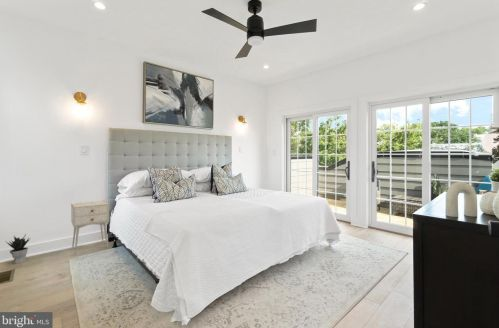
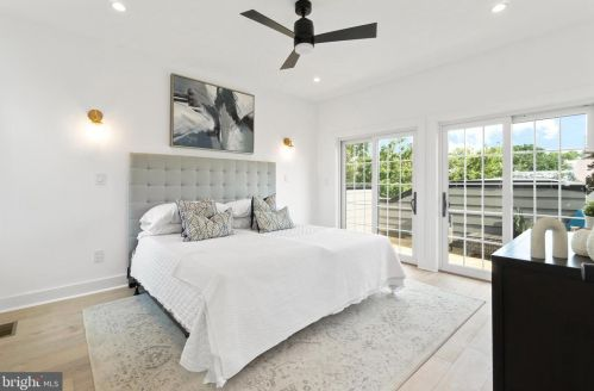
- potted plant [5,233,32,265]
- nightstand [70,200,110,255]
